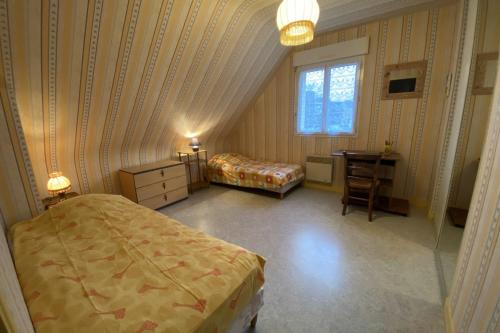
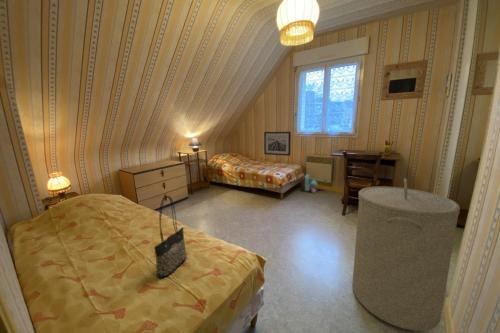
+ tote bag [153,195,188,279]
+ wall art [263,131,292,157]
+ backpack [299,172,326,194]
+ laundry hamper [351,177,461,332]
